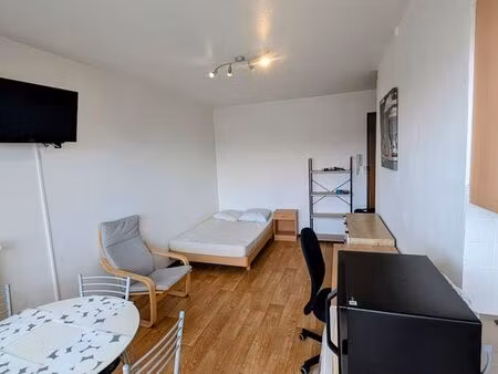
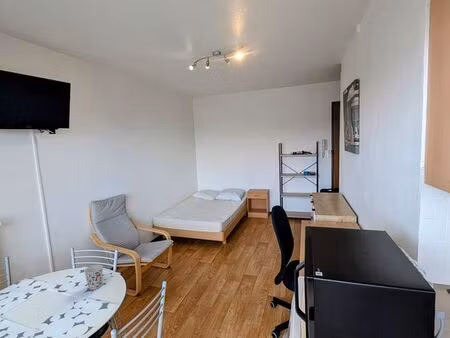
+ cup [83,264,104,291]
